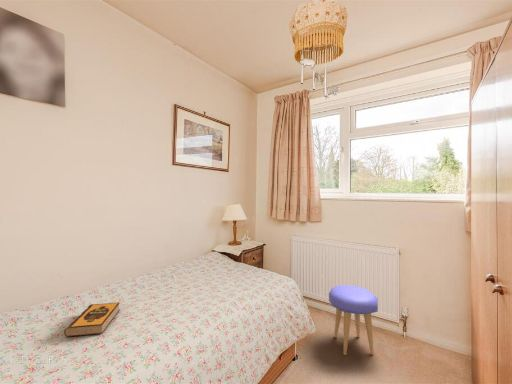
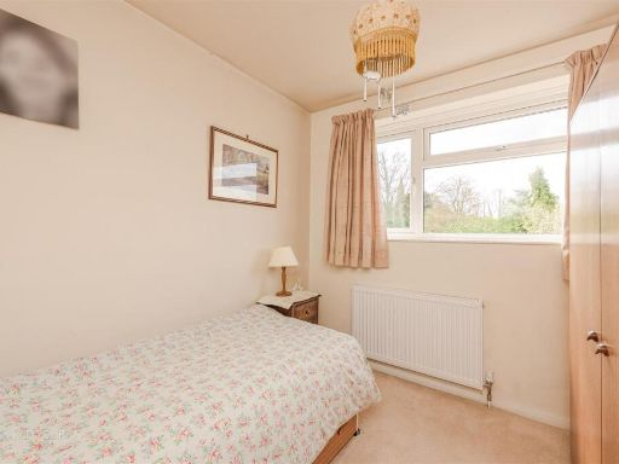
- hardback book [63,302,121,338]
- stool [328,284,379,356]
